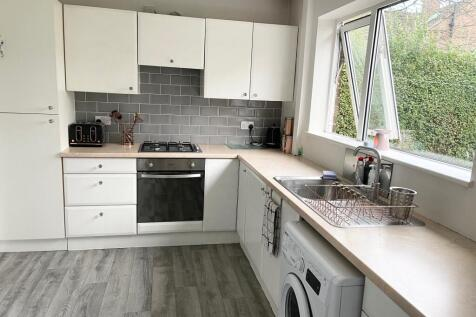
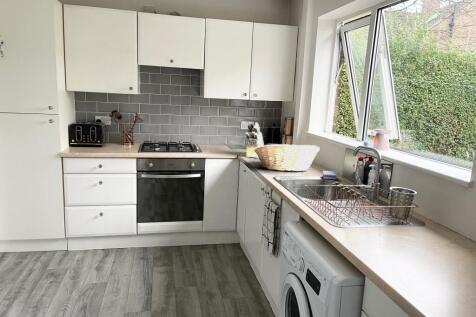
+ fruit basket [254,143,321,172]
+ knife block [244,122,265,159]
